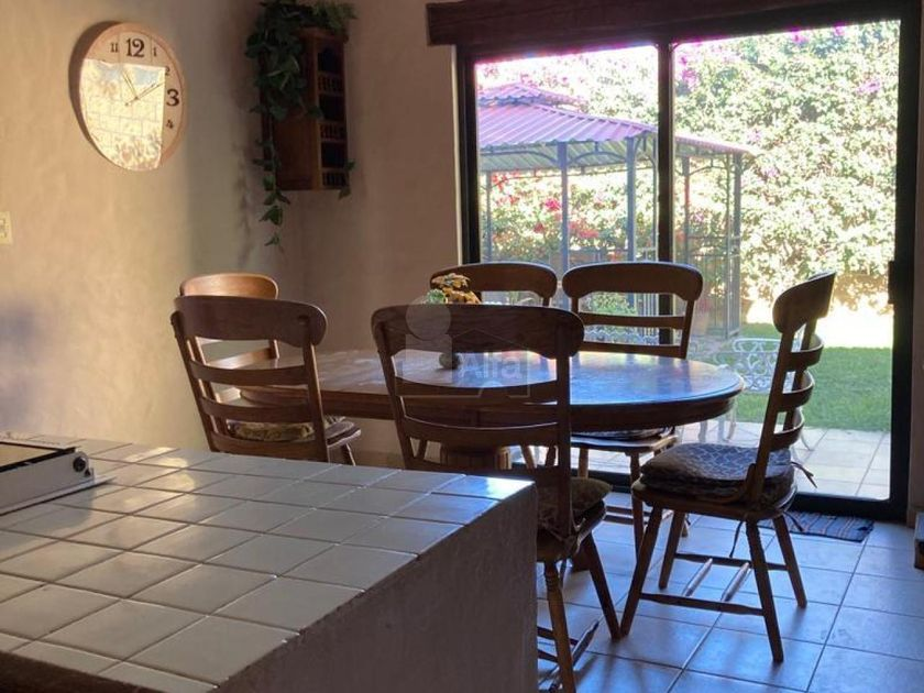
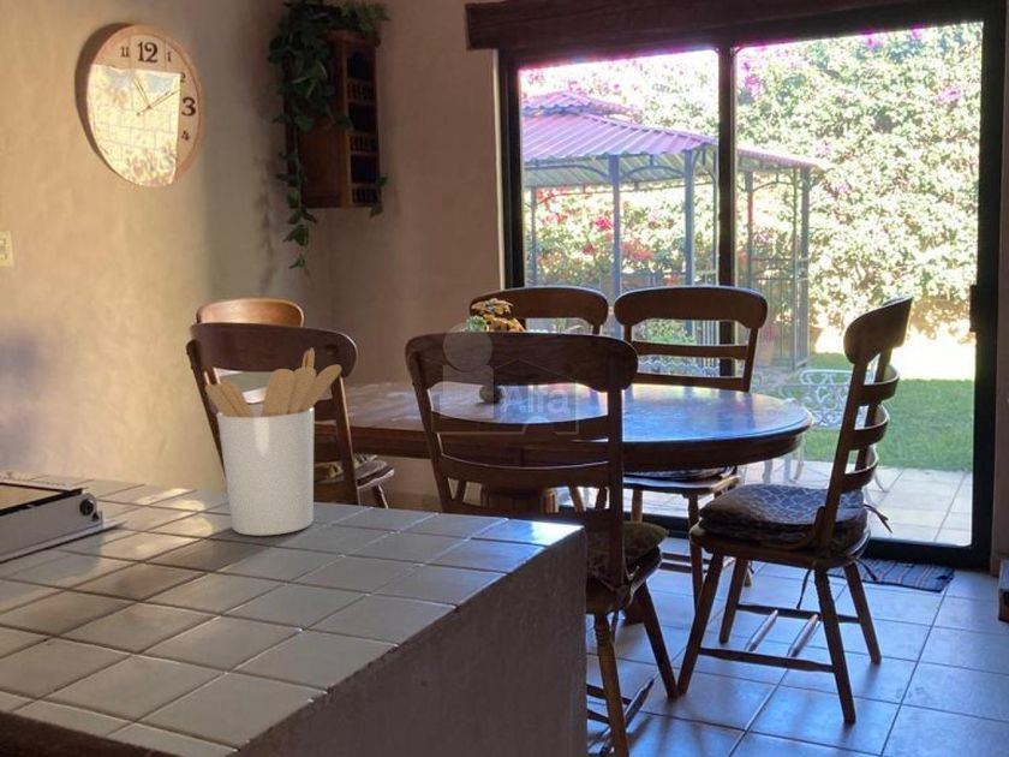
+ utensil holder [204,347,342,537]
